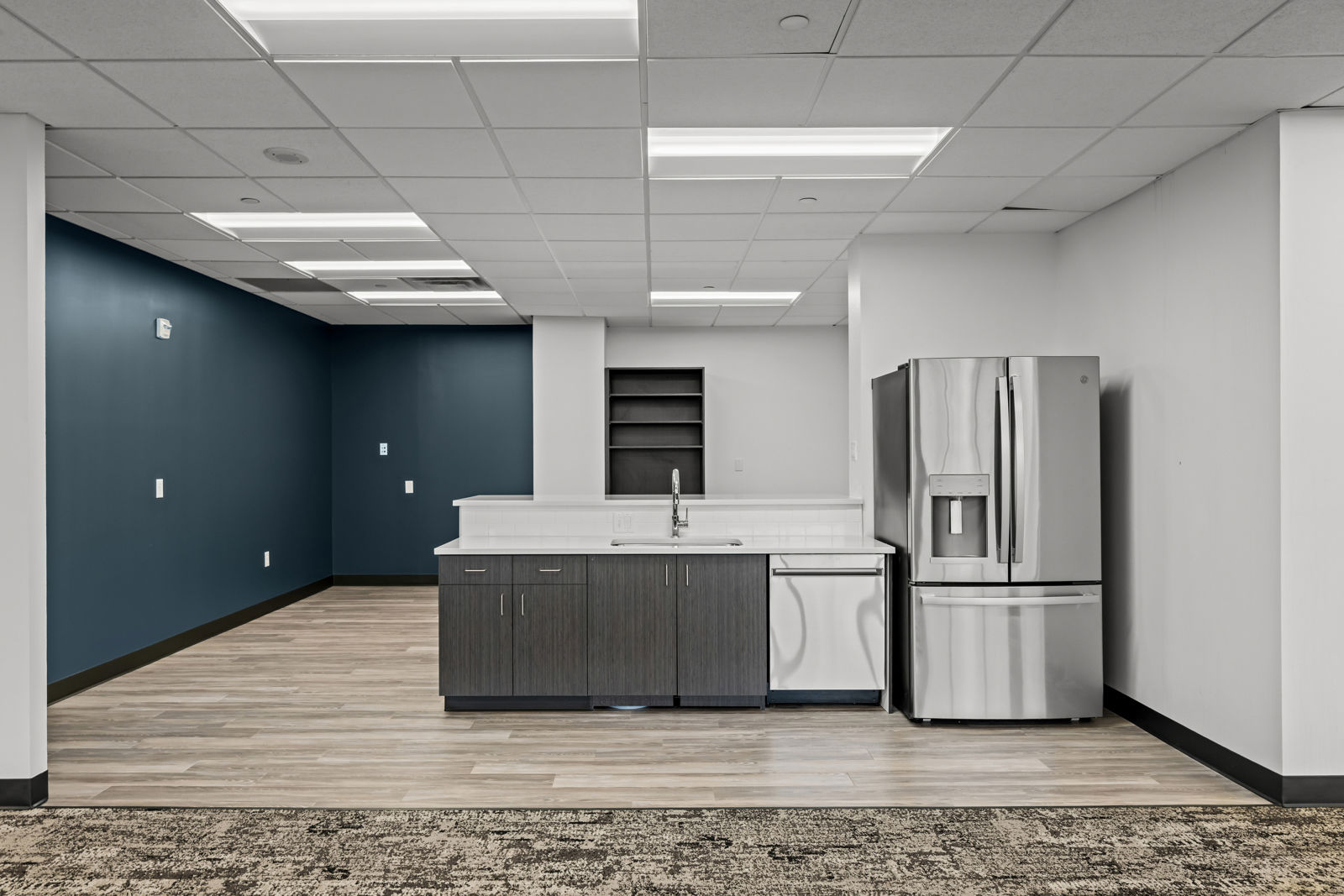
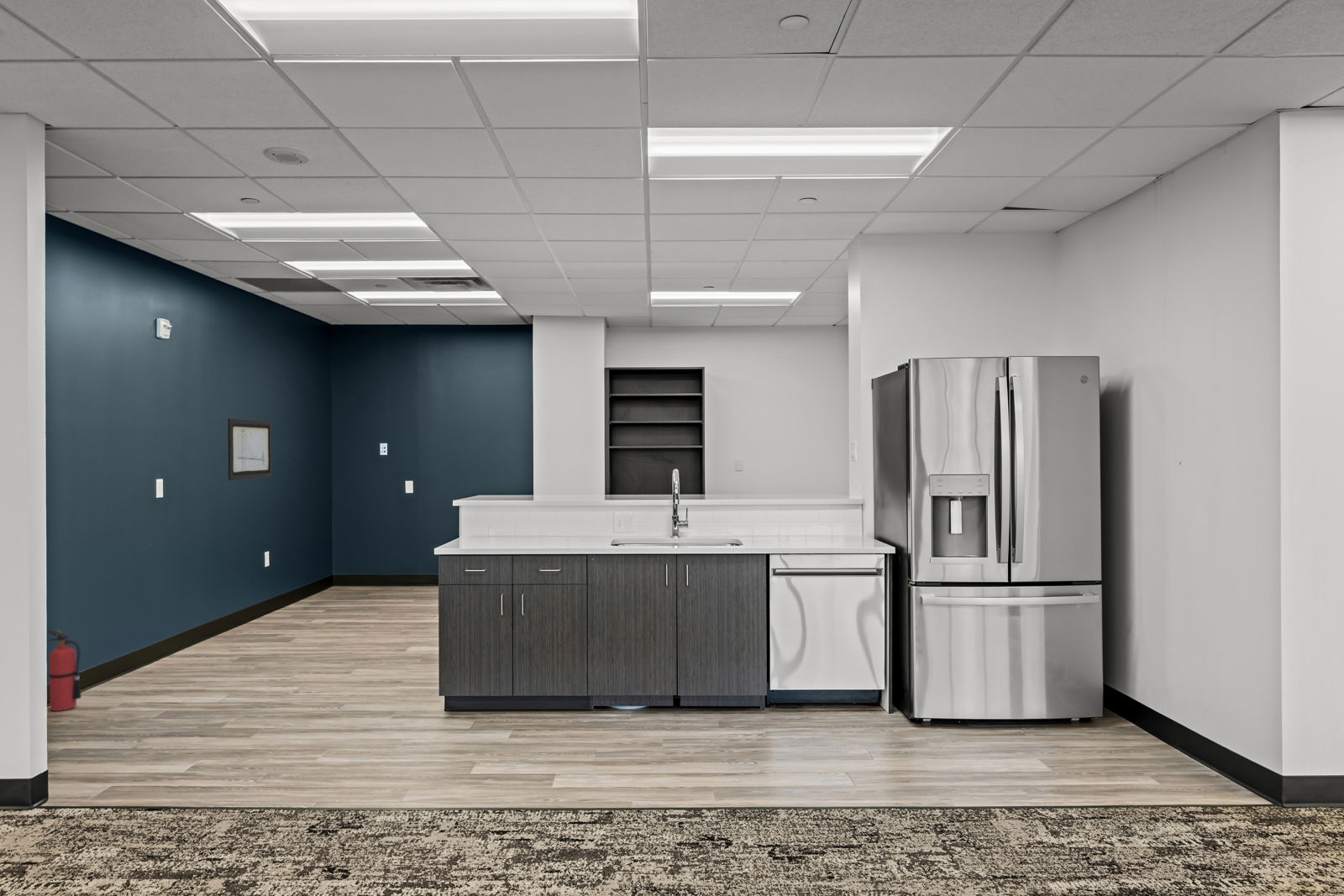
+ wall art [227,418,273,481]
+ fire extinguisher [47,629,82,712]
